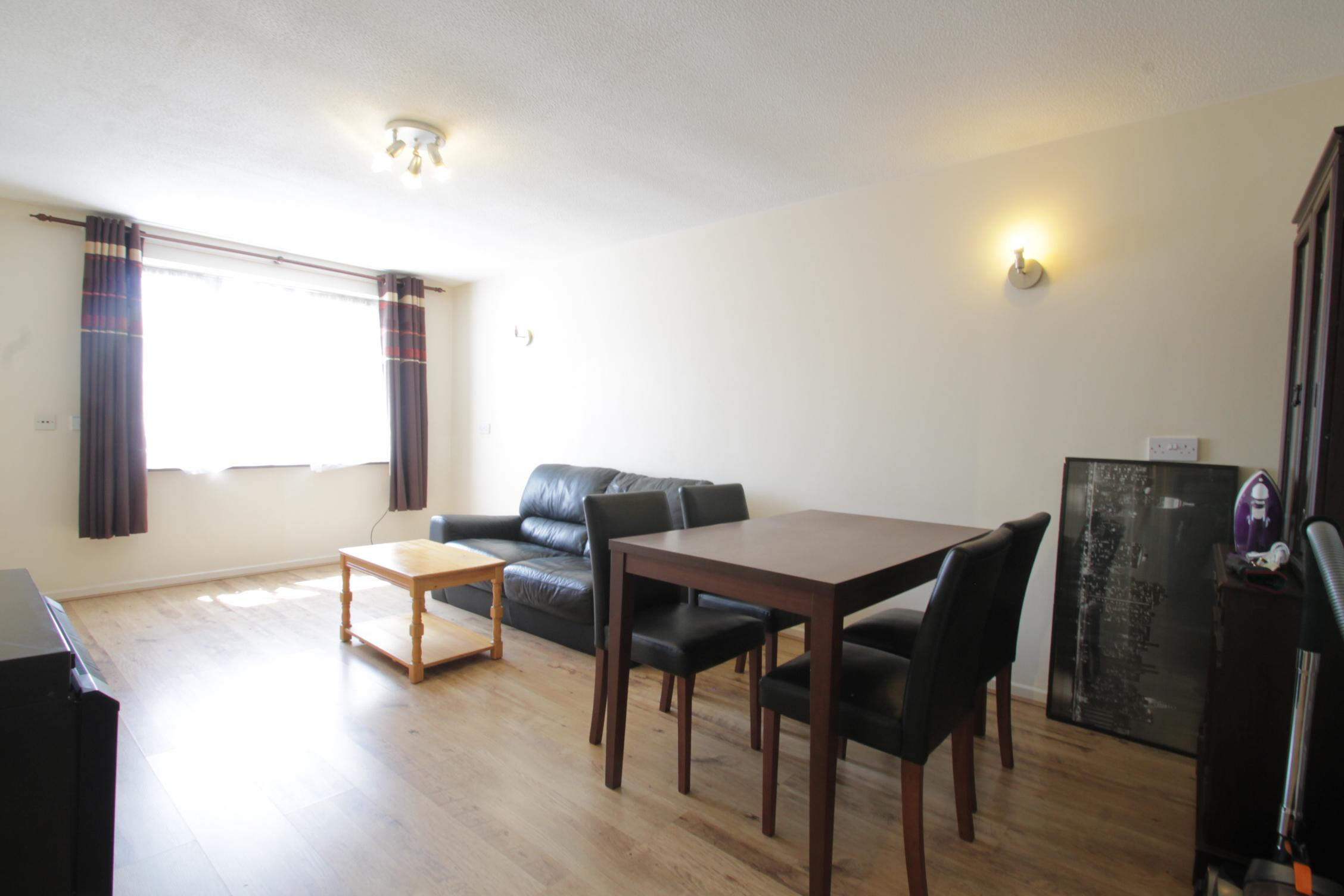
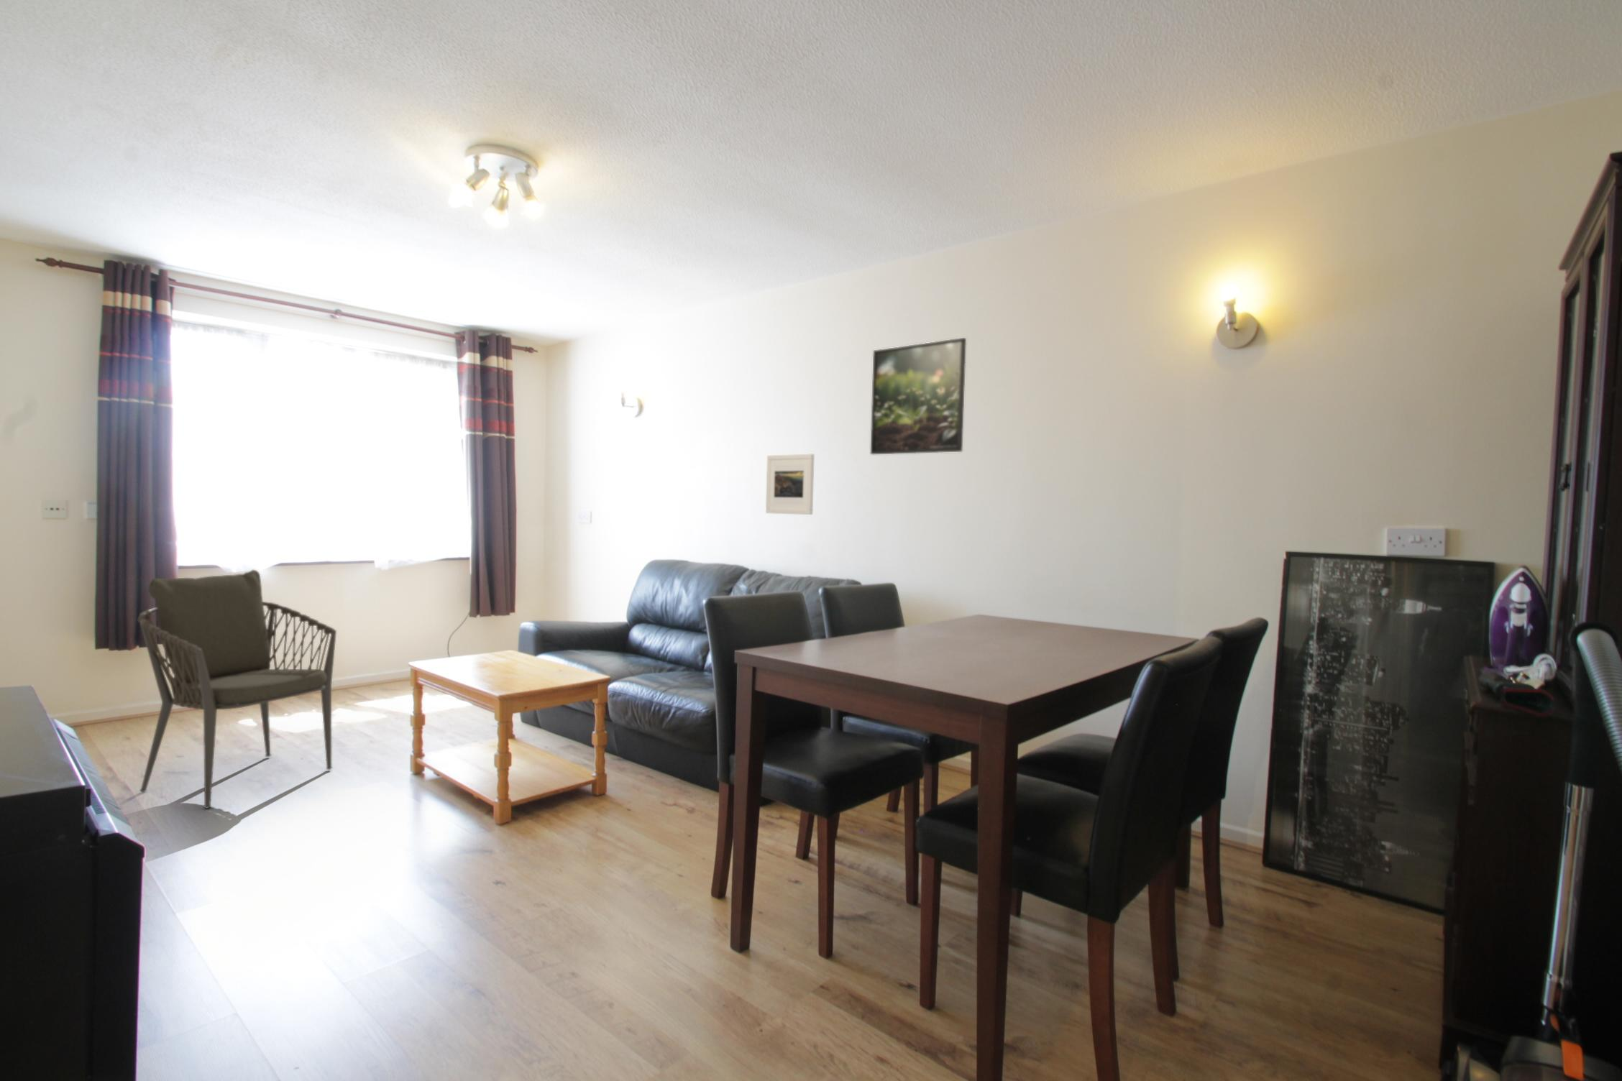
+ armchair [136,569,337,810]
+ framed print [870,337,967,455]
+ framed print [765,452,815,515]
